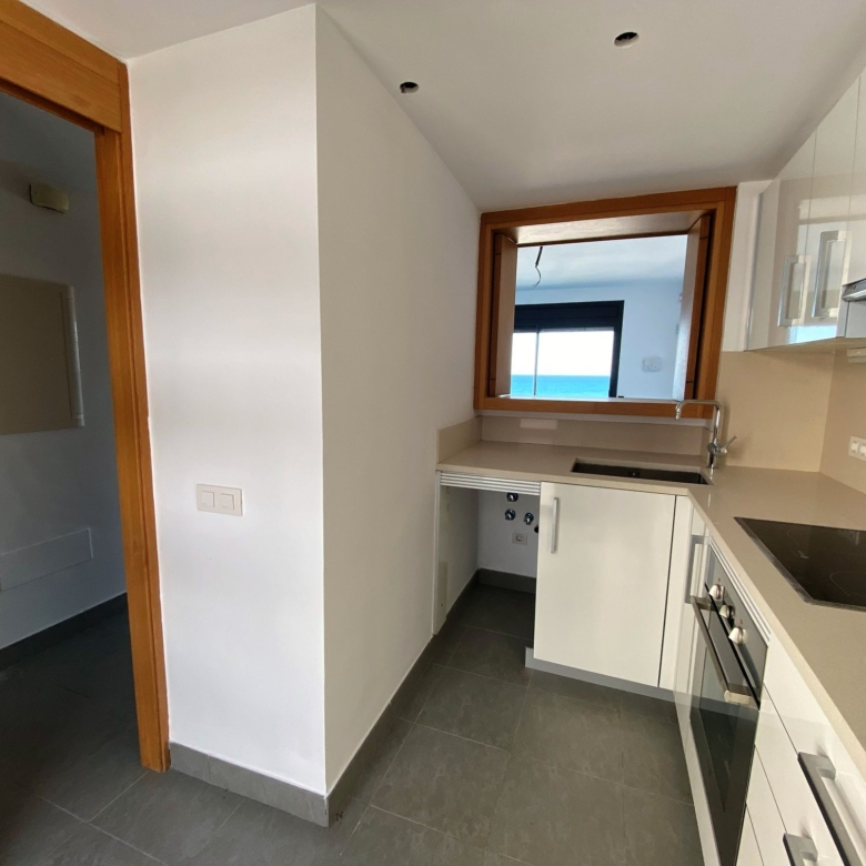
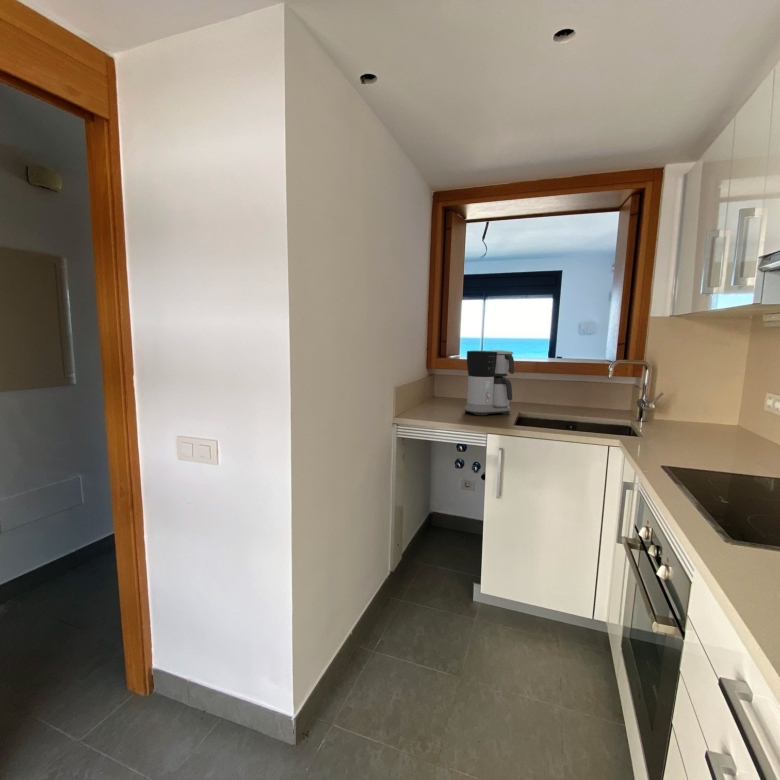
+ coffee maker [464,349,515,416]
